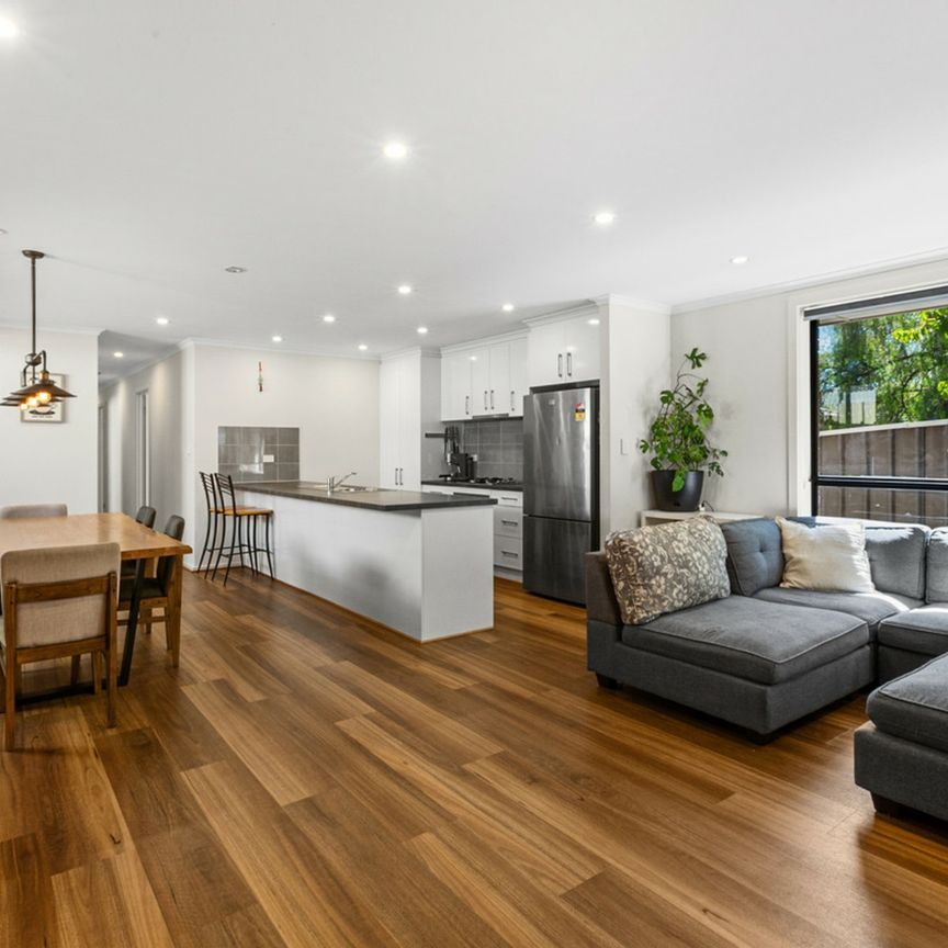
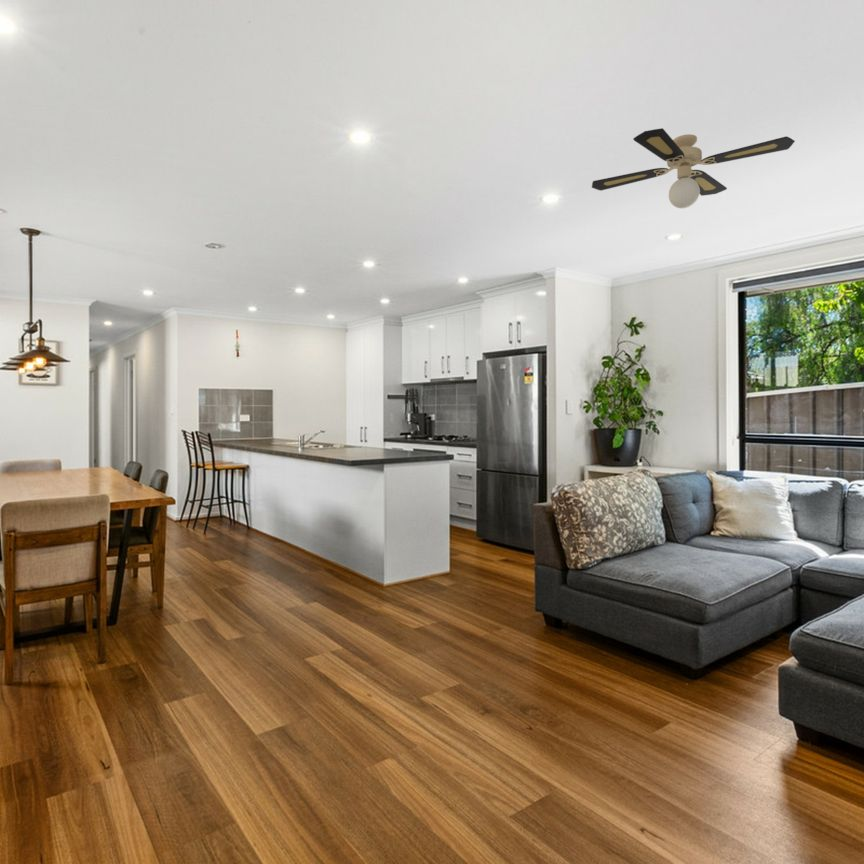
+ ceiling fan [591,127,796,209]
